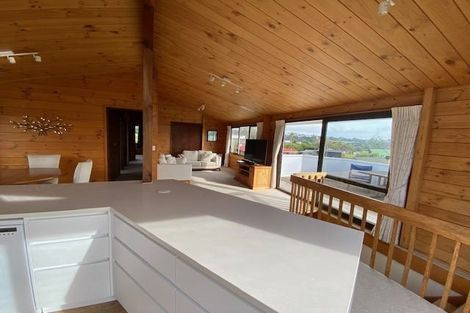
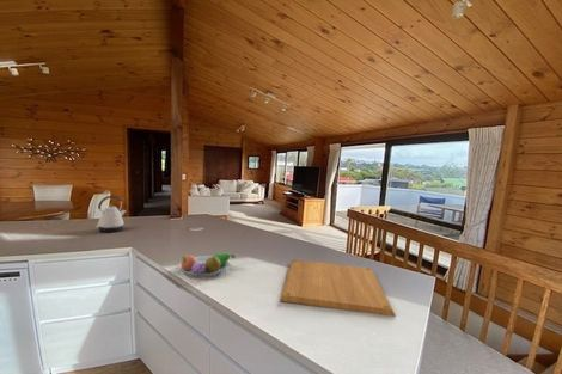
+ fruit bowl [177,252,236,278]
+ kettle [94,195,128,233]
+ chopping board [279,258,397,318]
